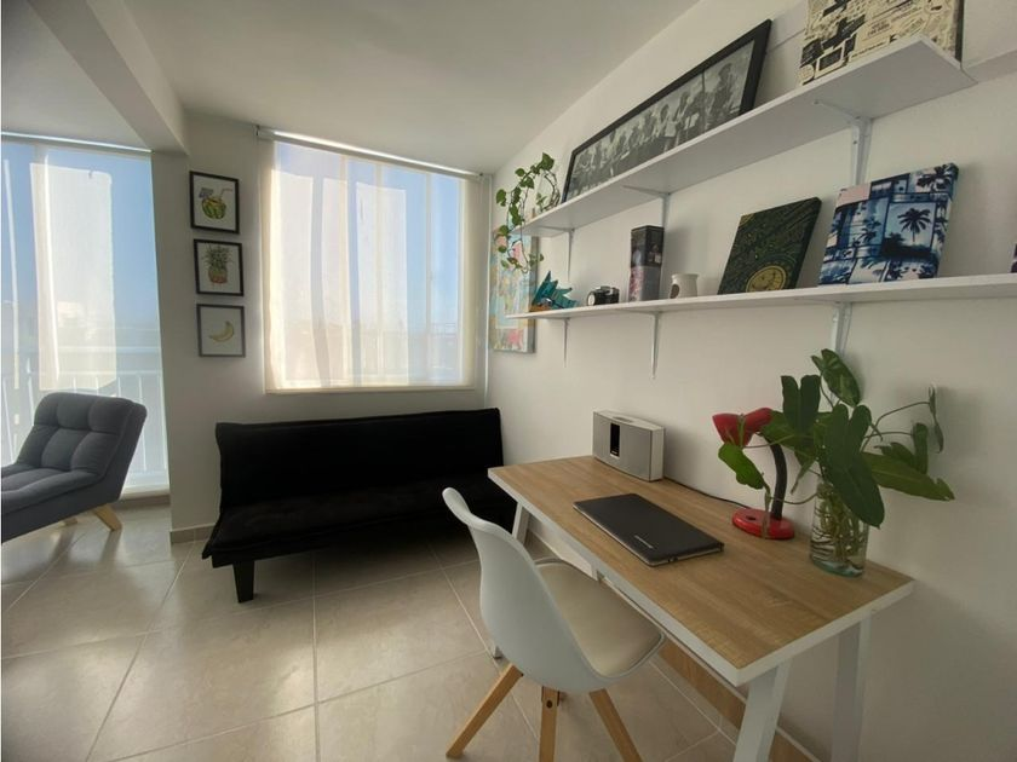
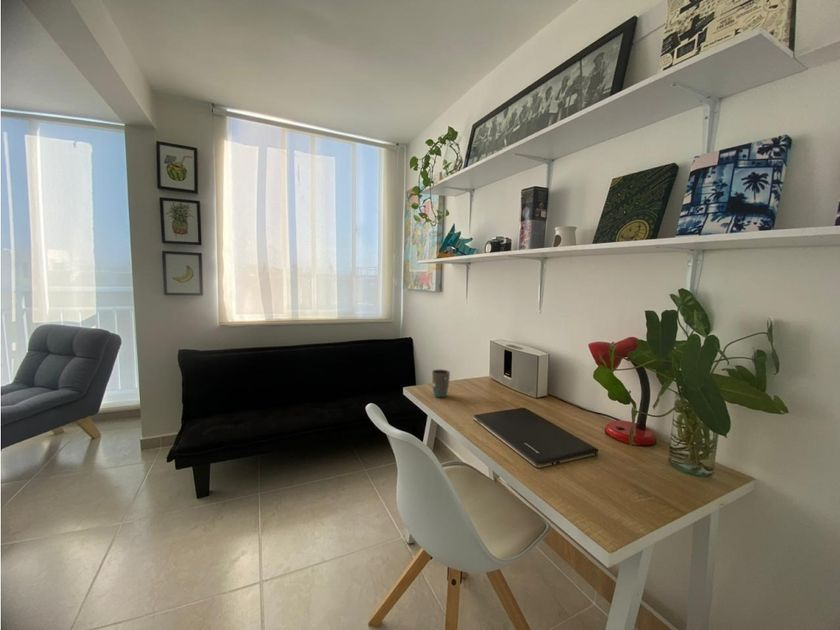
+ mug [431,369,451,398]
